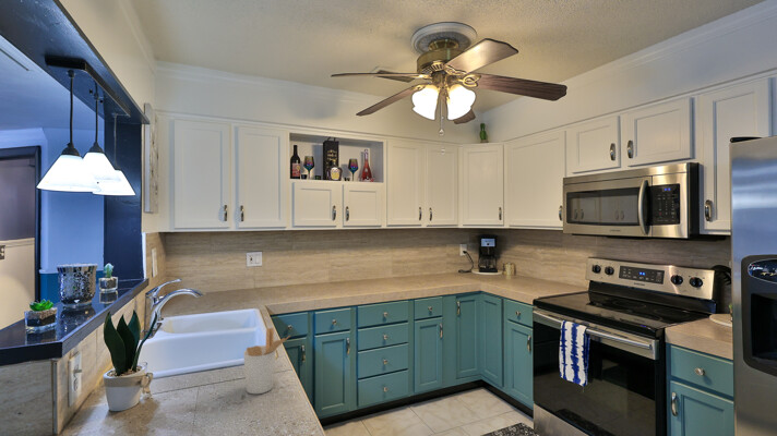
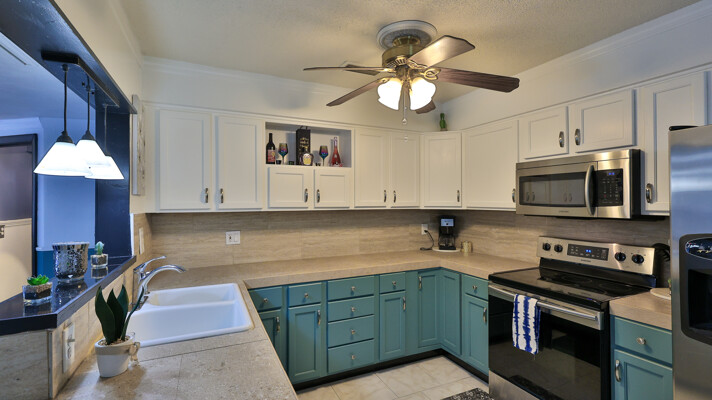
- utensil holder [242,327,291,395]
